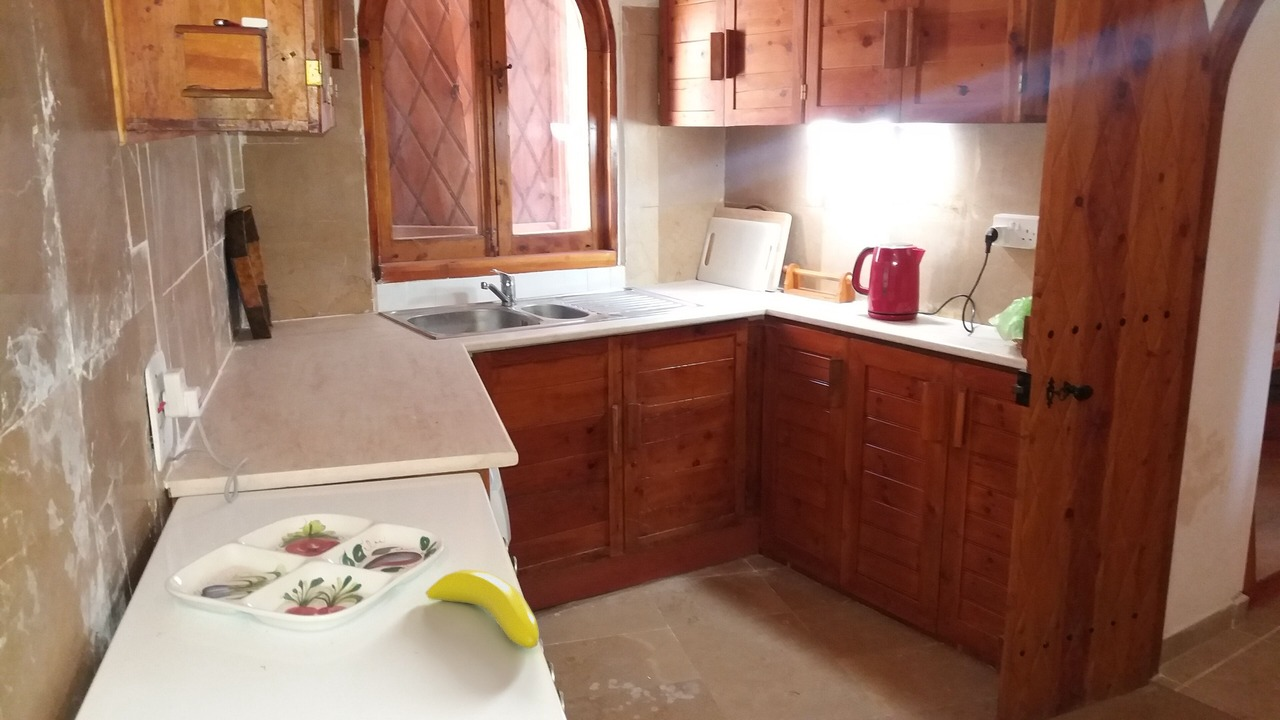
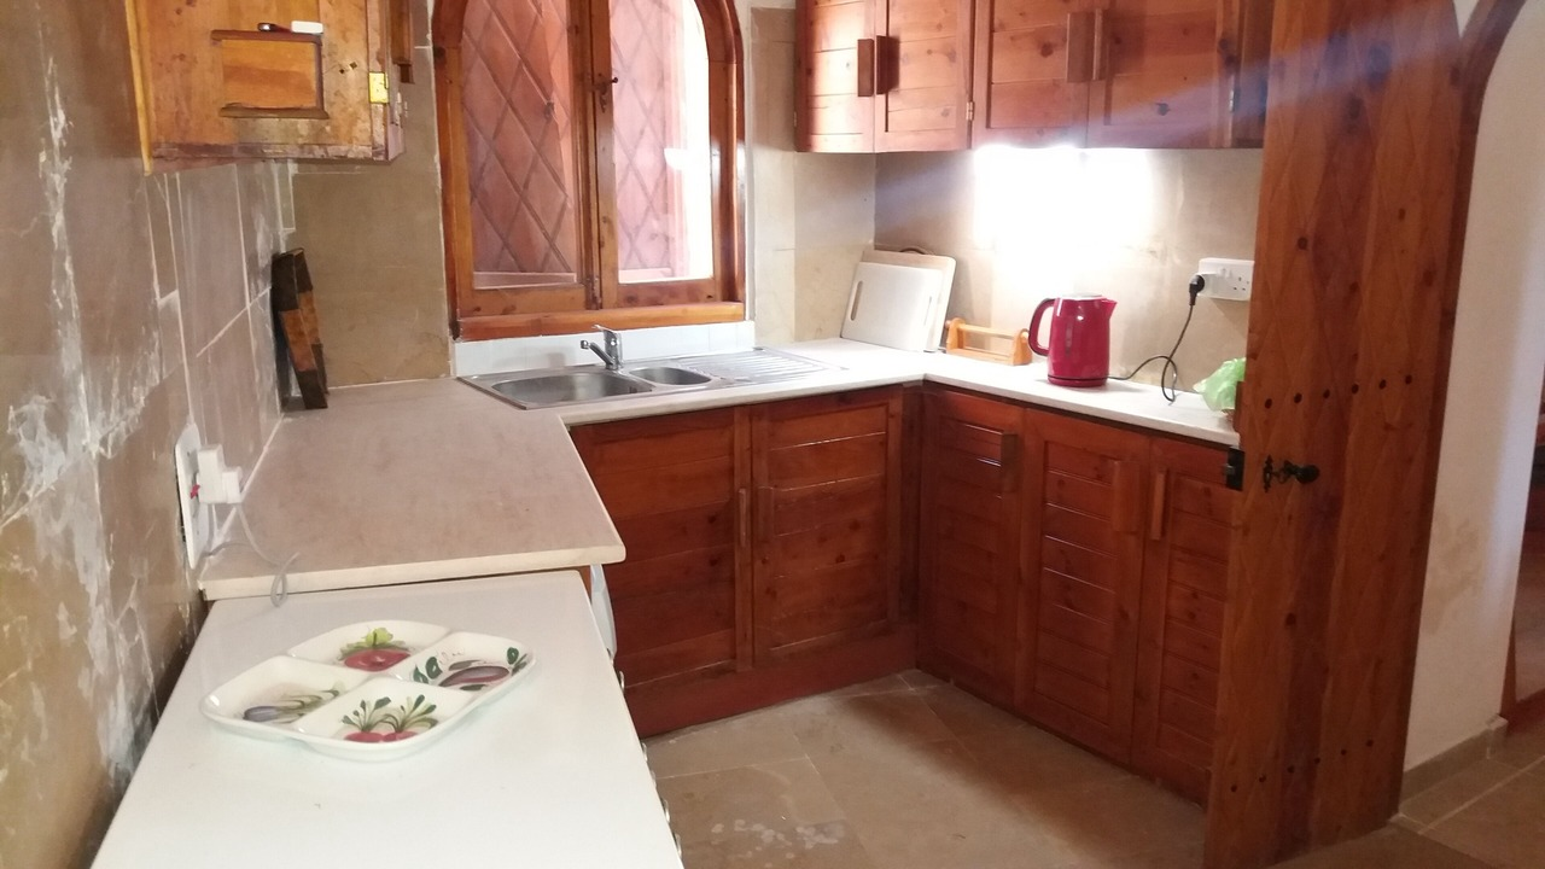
- banana [424,569,540,649]
